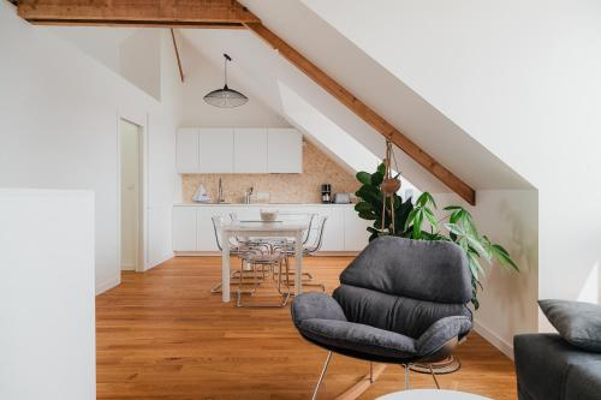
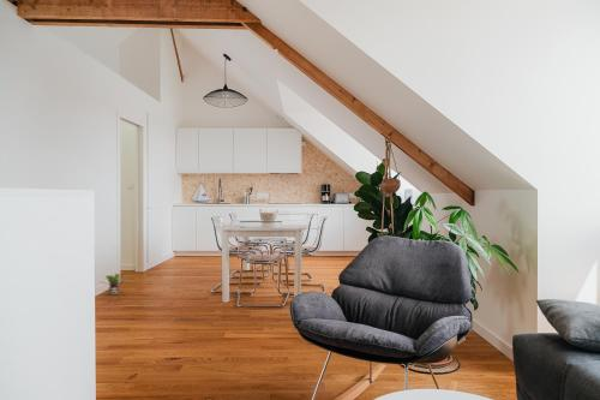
+ potted plant [101,273,128,297]
